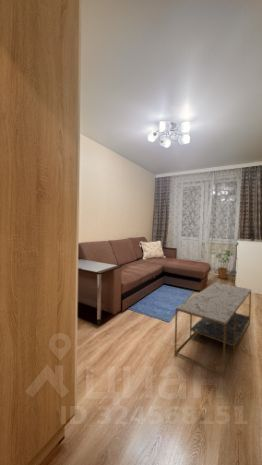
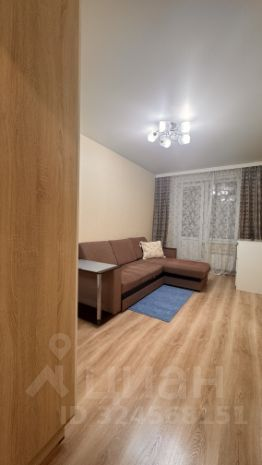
- coffee table [173,282,252,377]
- house plant [215,249,233,280]
